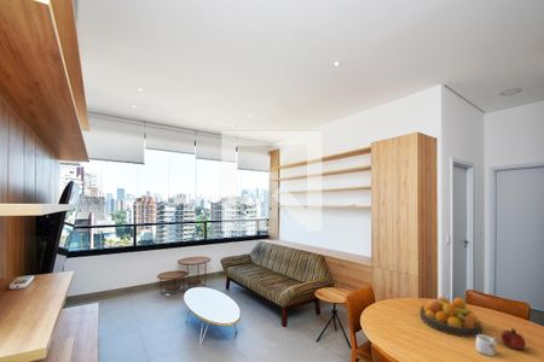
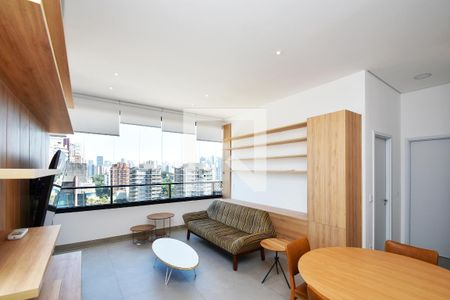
- fruit [499,327,527,350]
- fruit bowl [418,296,482,338]
- mug [475,333,498,357]
